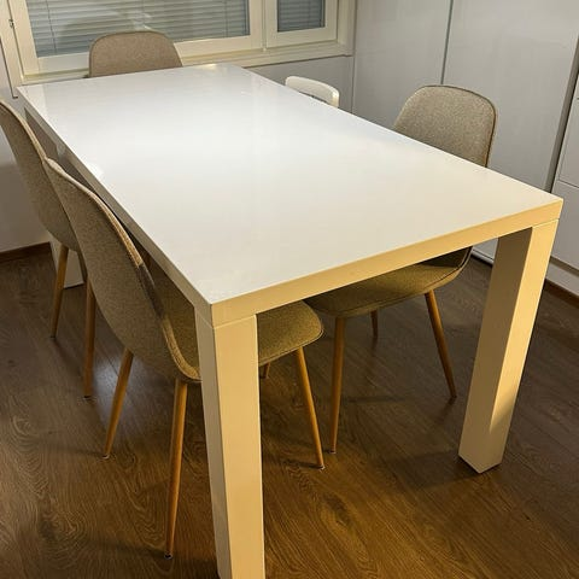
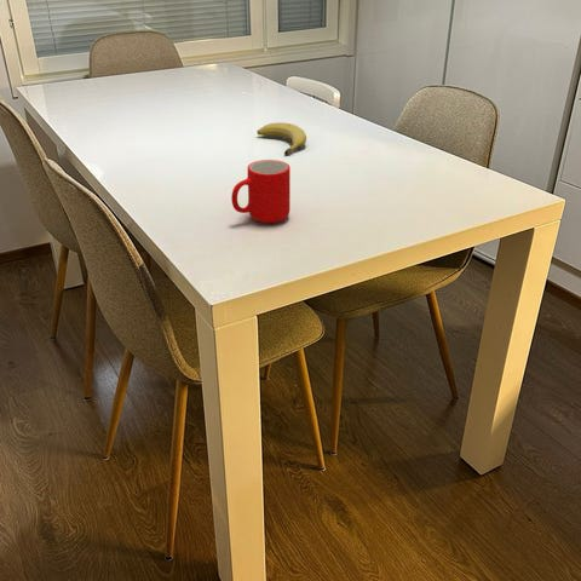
+ cup [230,159,292,224]
+ fruit [255,121,307,156]
